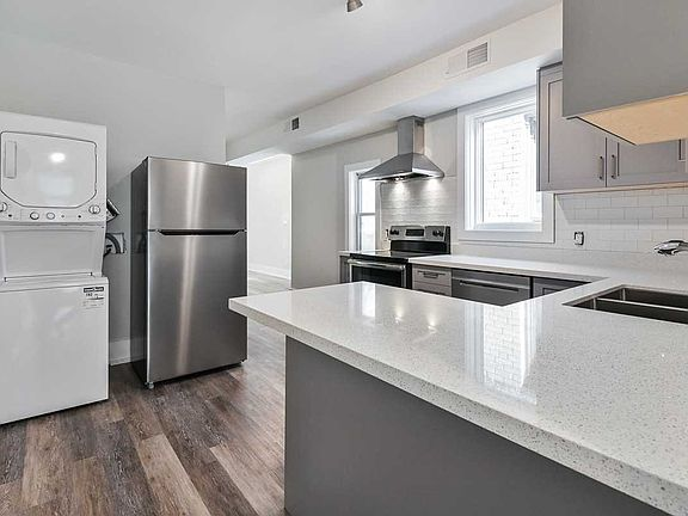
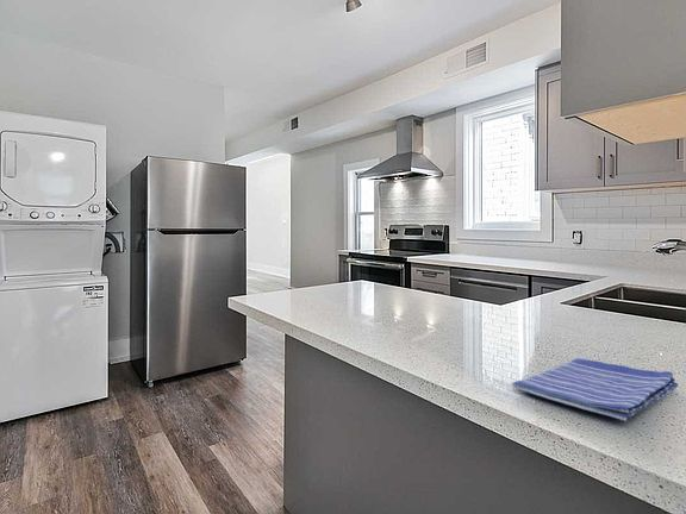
+ dish towel [511,357,679,422]
